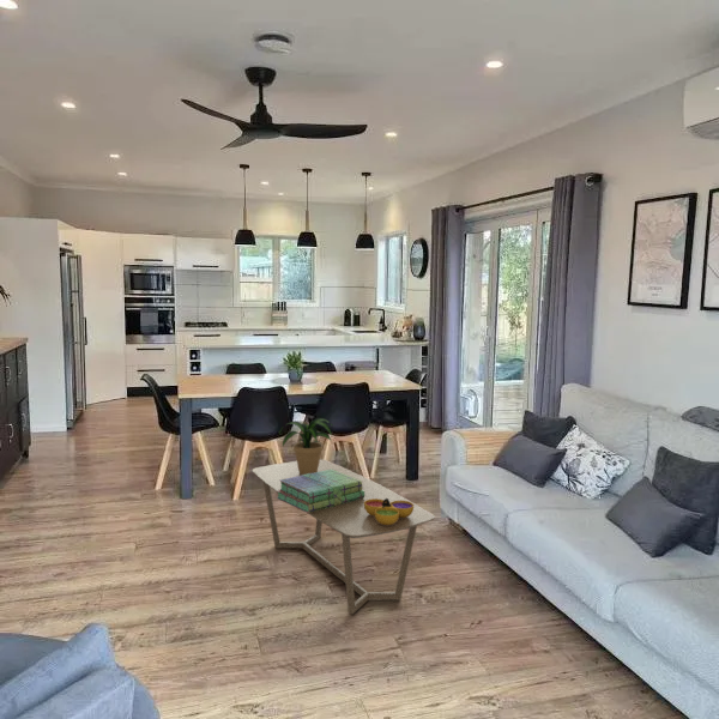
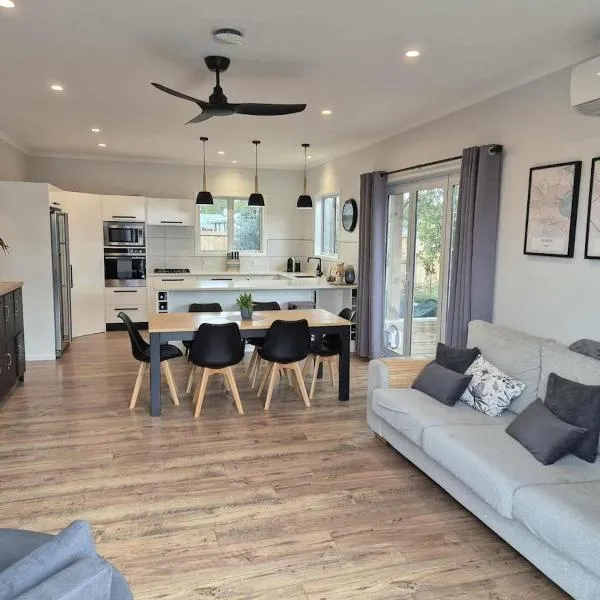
- potted plant [278,417,334,475]
- stack of books [276,469,364,514]
- coffee table [250,458,436,615]
- decorative bowl [364,499,413,525]
